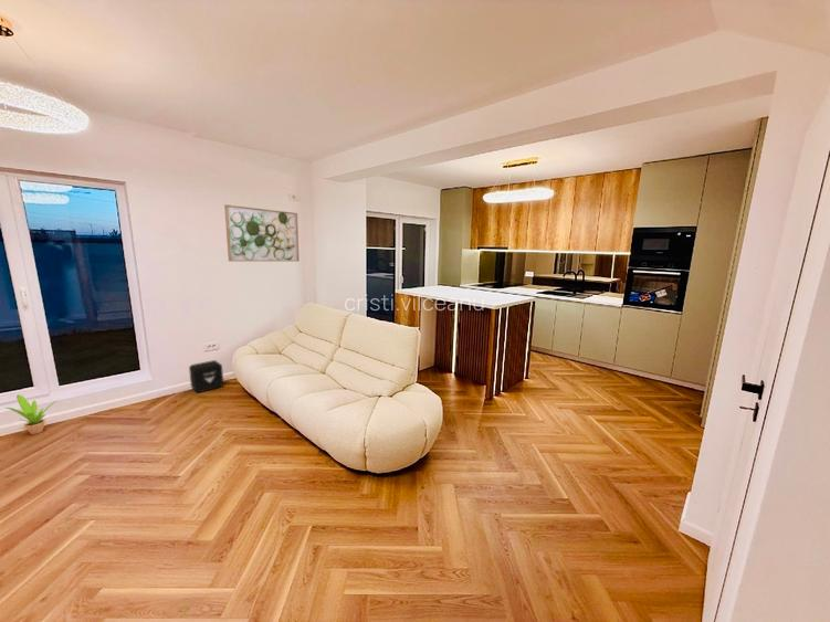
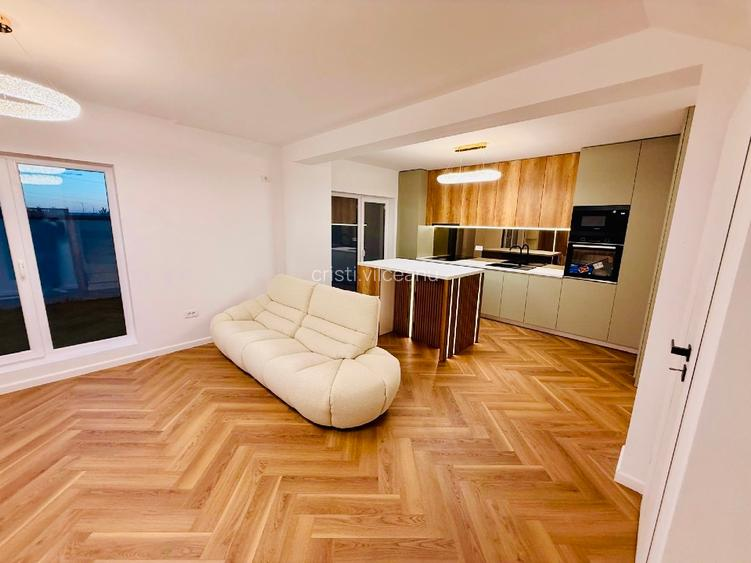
- potted plant [6,393,57,435]
- air purifier [188,359,224,393]
- wall art [223,203,301,263]
